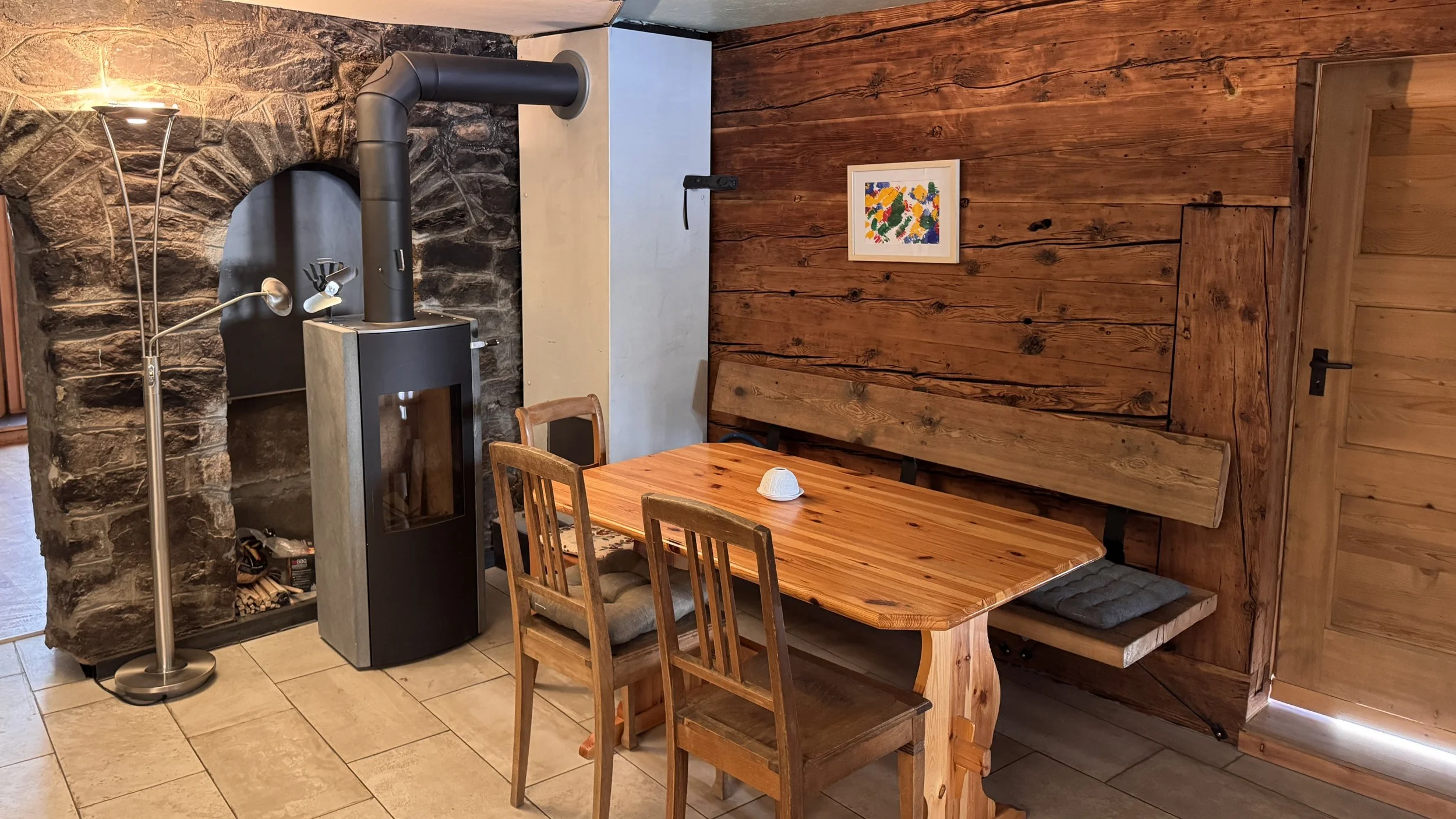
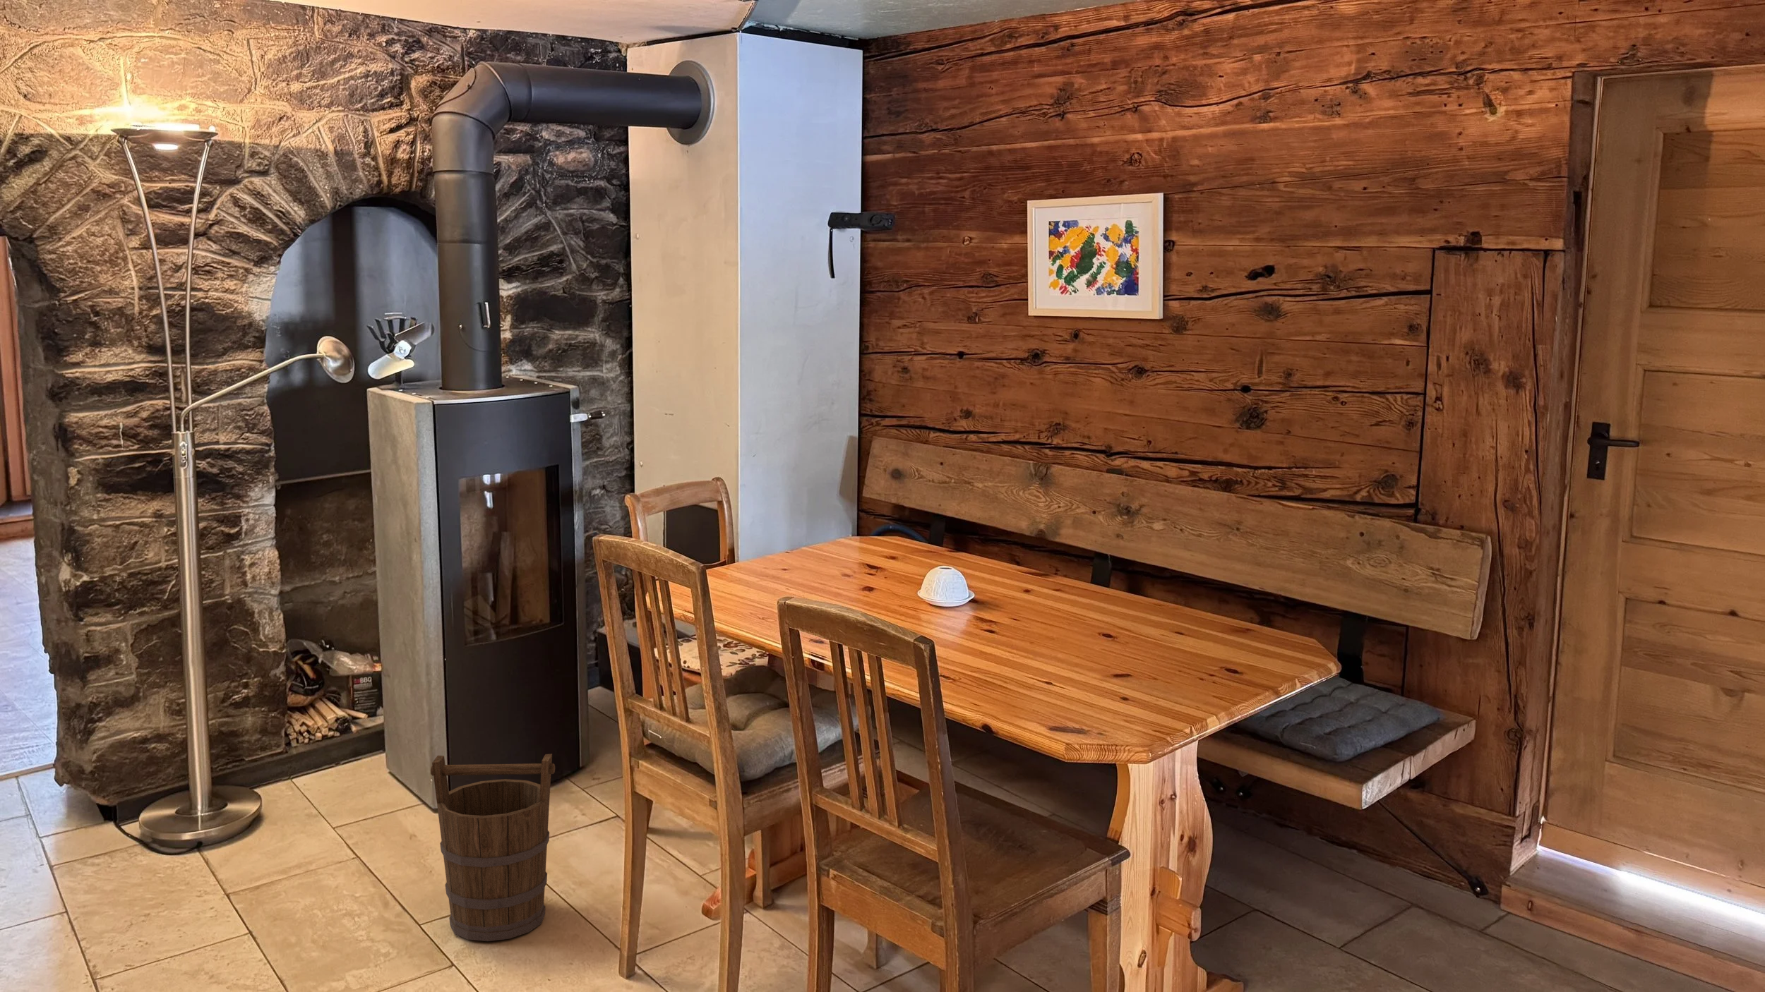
+ bucket [430,753,555,942]
